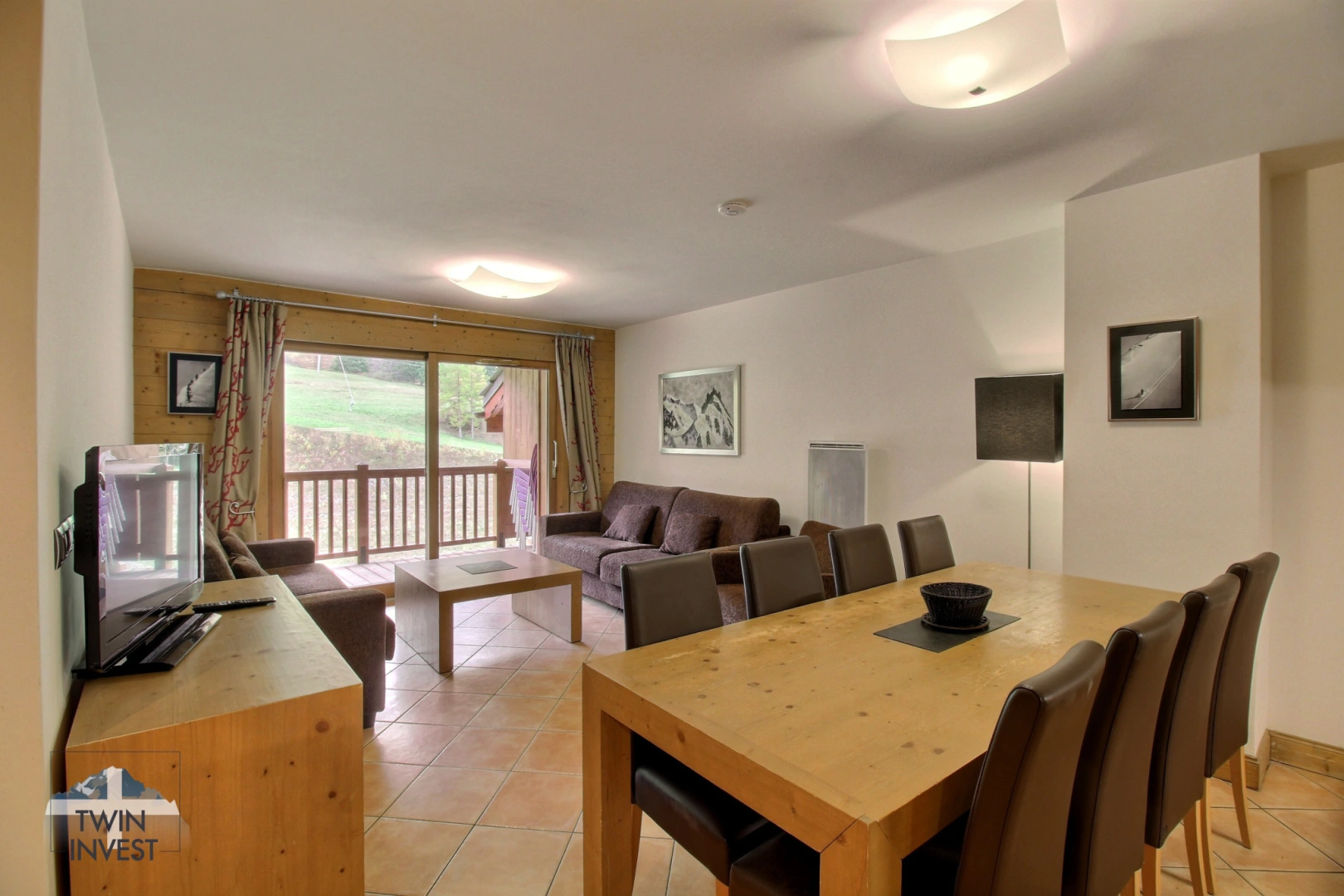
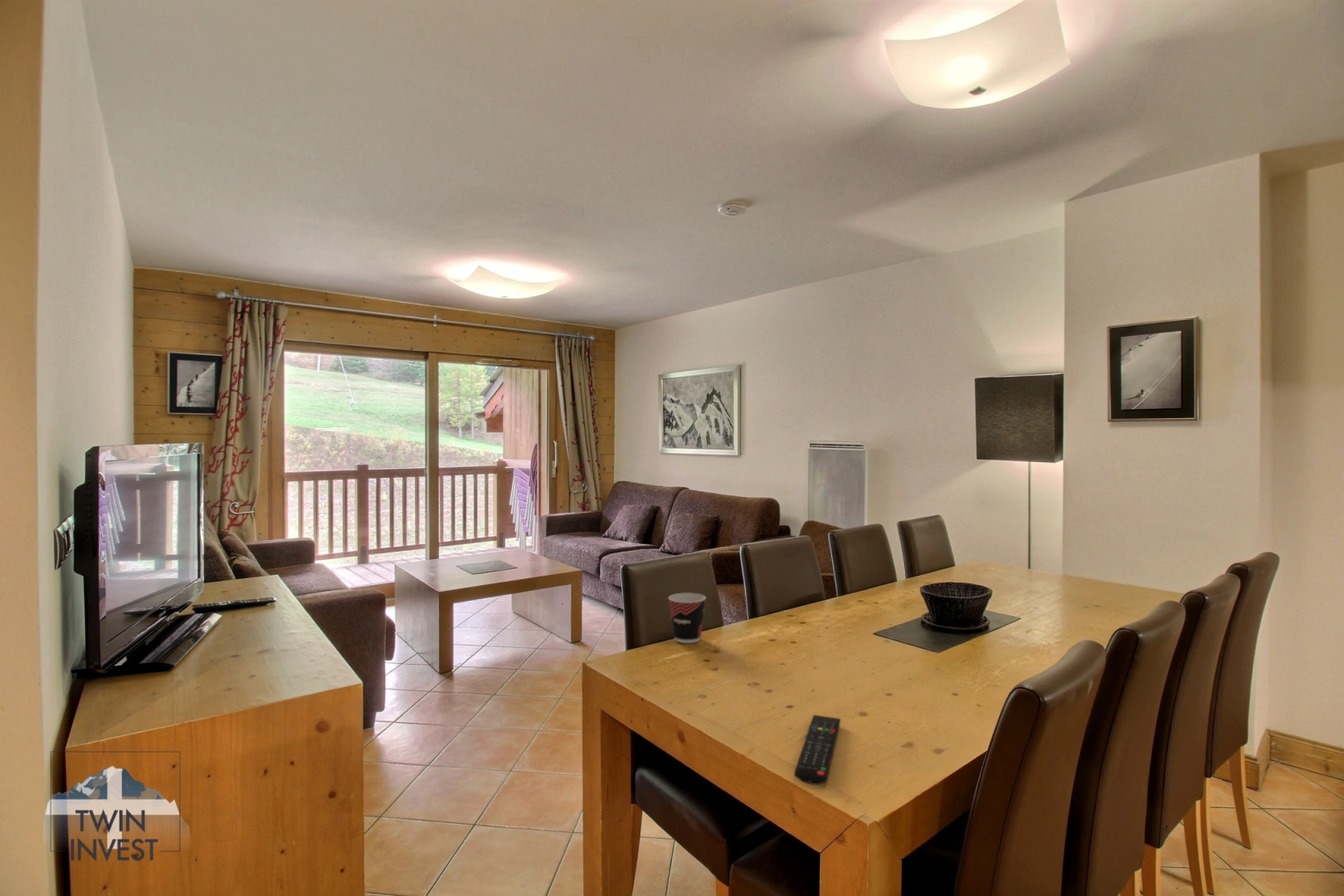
+ cup [668,592,707,644]
+ remote control [794,714,841,786]
